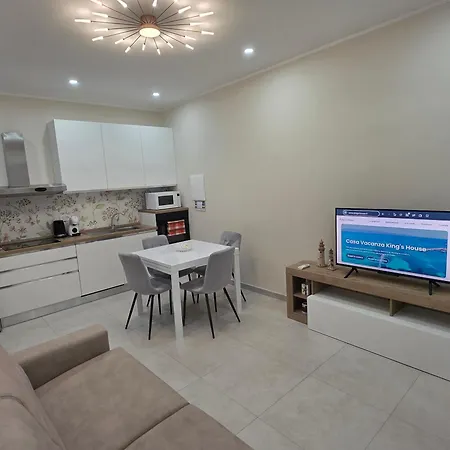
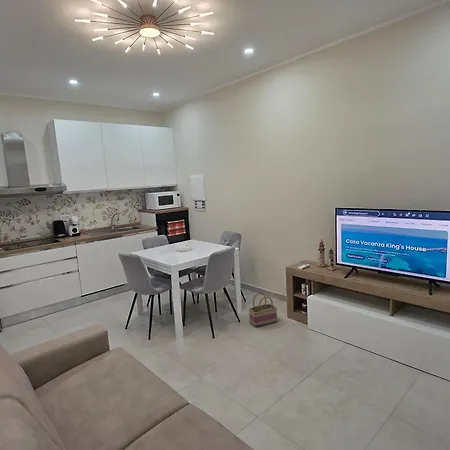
+ basket [248,292,278,328]
